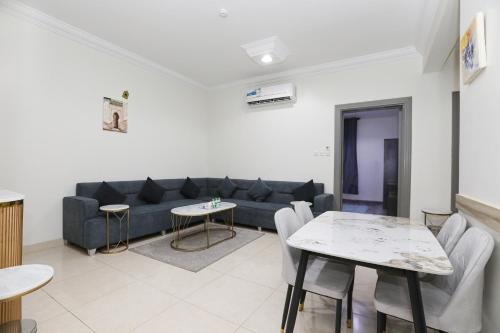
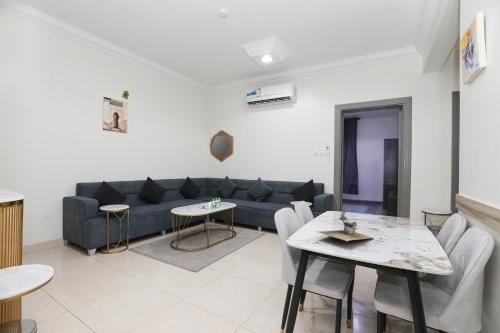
+ home mirror [209,129,234,163]
+ succulent plant [314,210,374,242]
